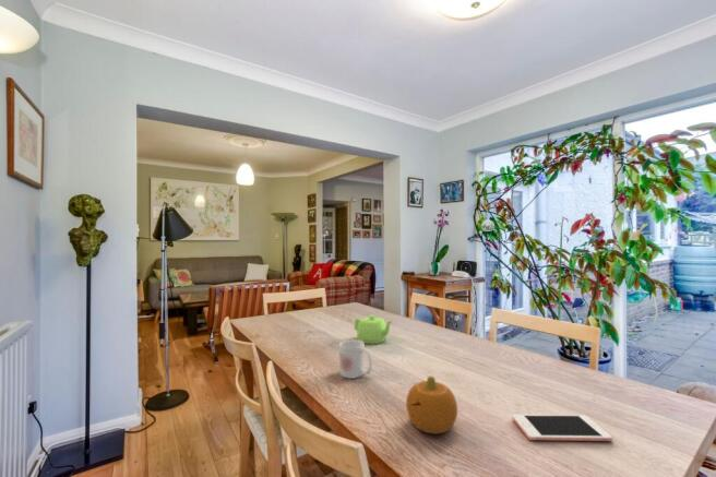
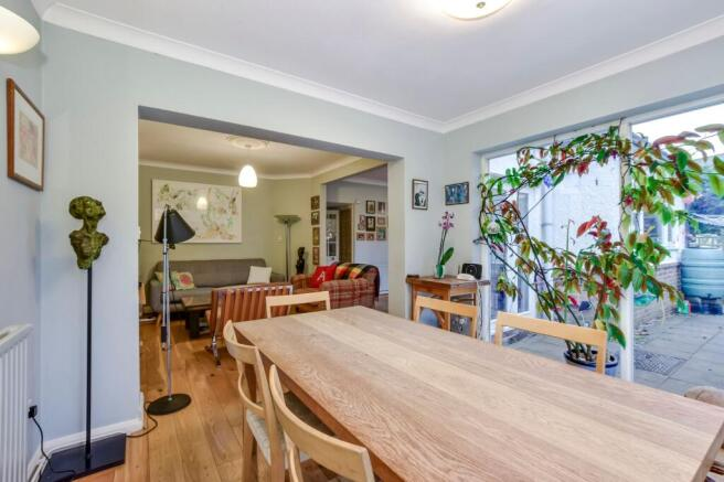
- mug [338,338,373,380]
- cell phone [512,414,613,442]
- fruit [405,375,458,434]
- teapot [353,314,395,345]
